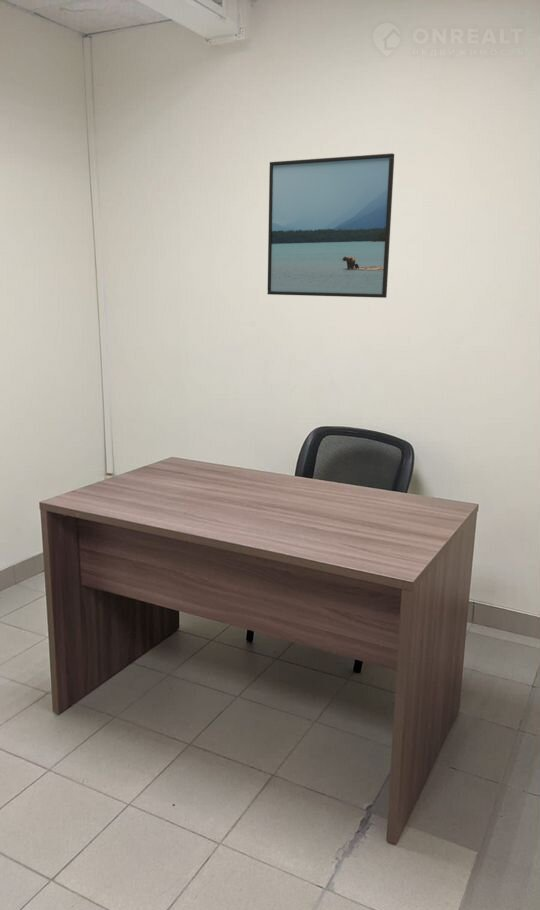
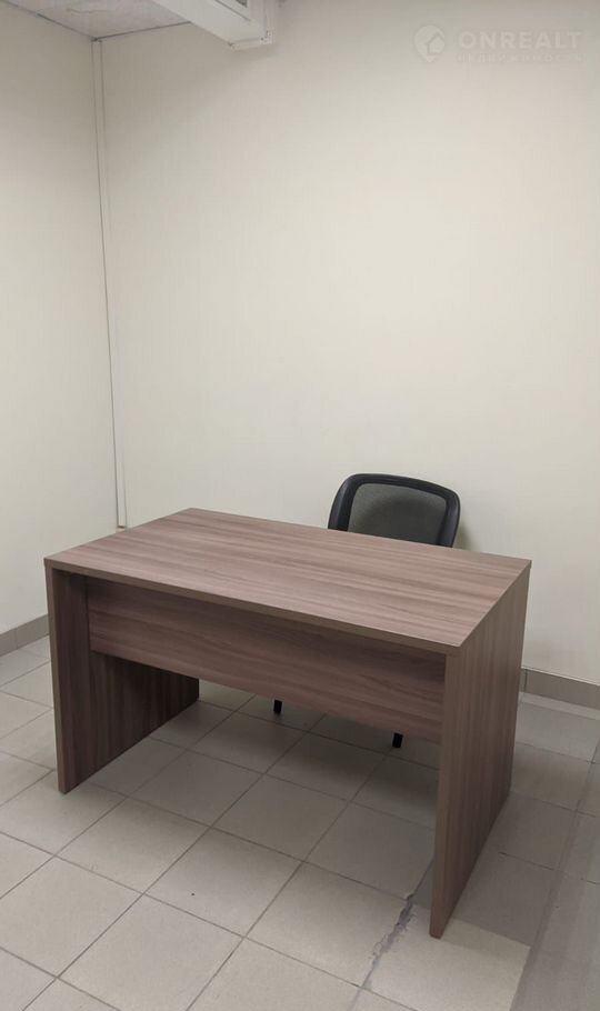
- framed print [266,152,395,299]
